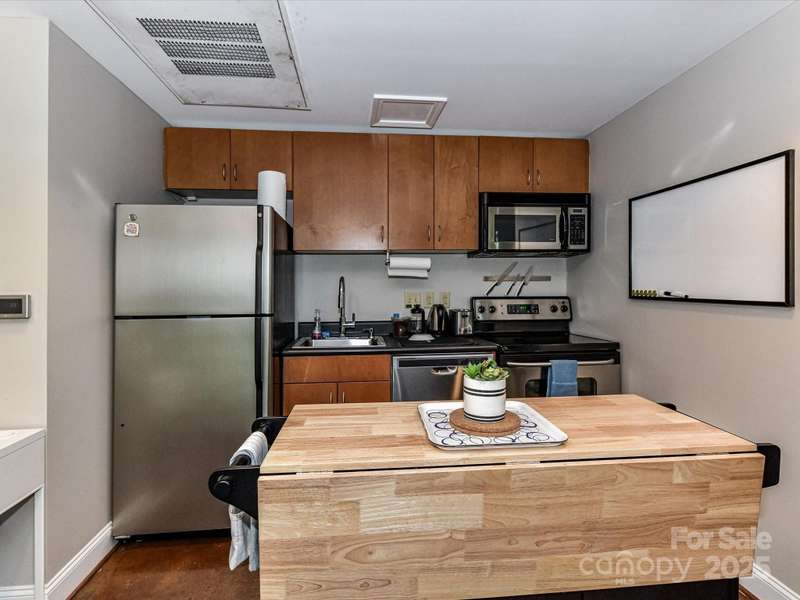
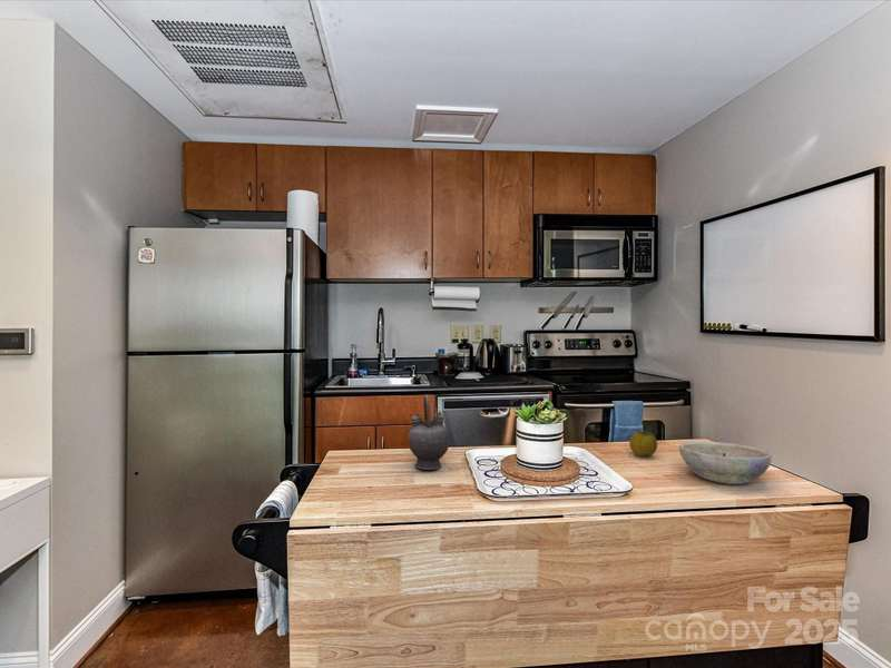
+ fruit [628,430,658,458]
+ bowl [678,441,773,485]
+ teapot [407,394,450,471]
